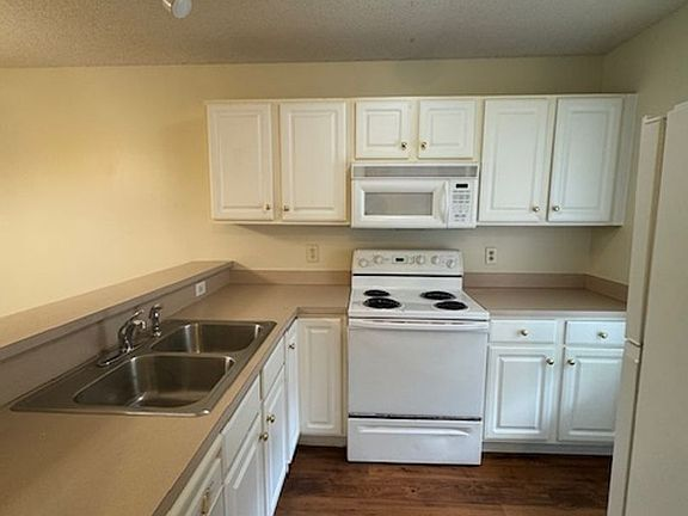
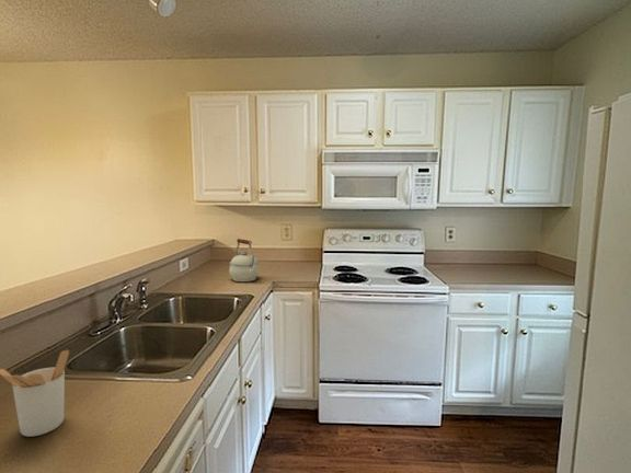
+ utensil holder [0,349,70,438]
+ kettle [228,238,261,282]
